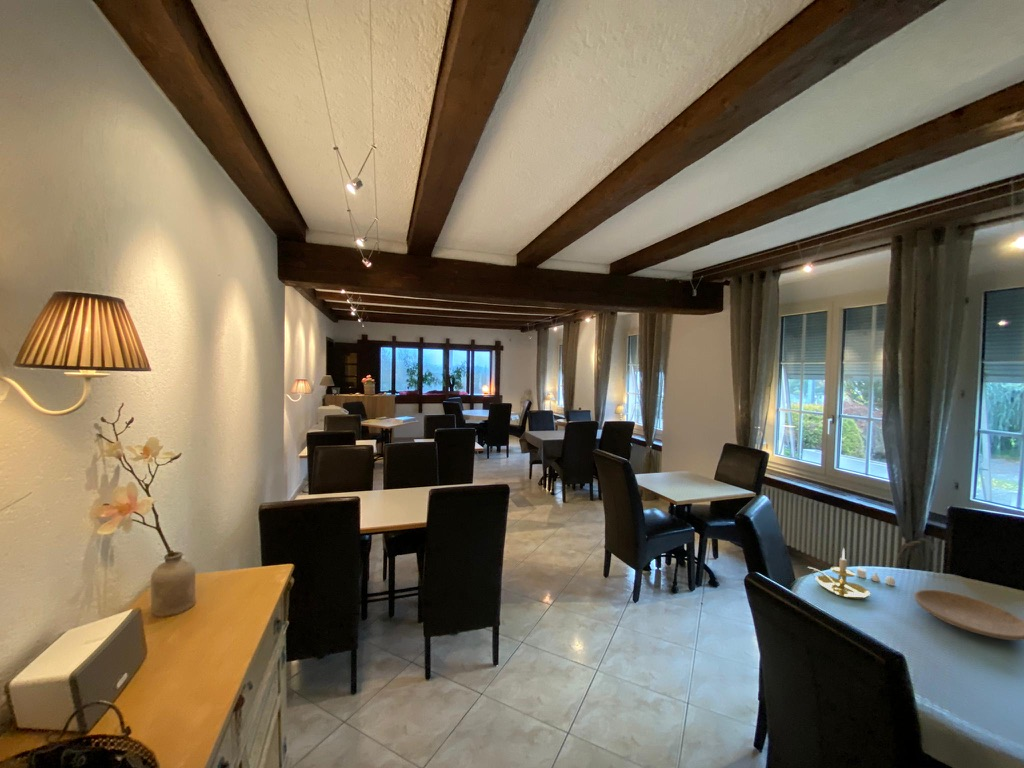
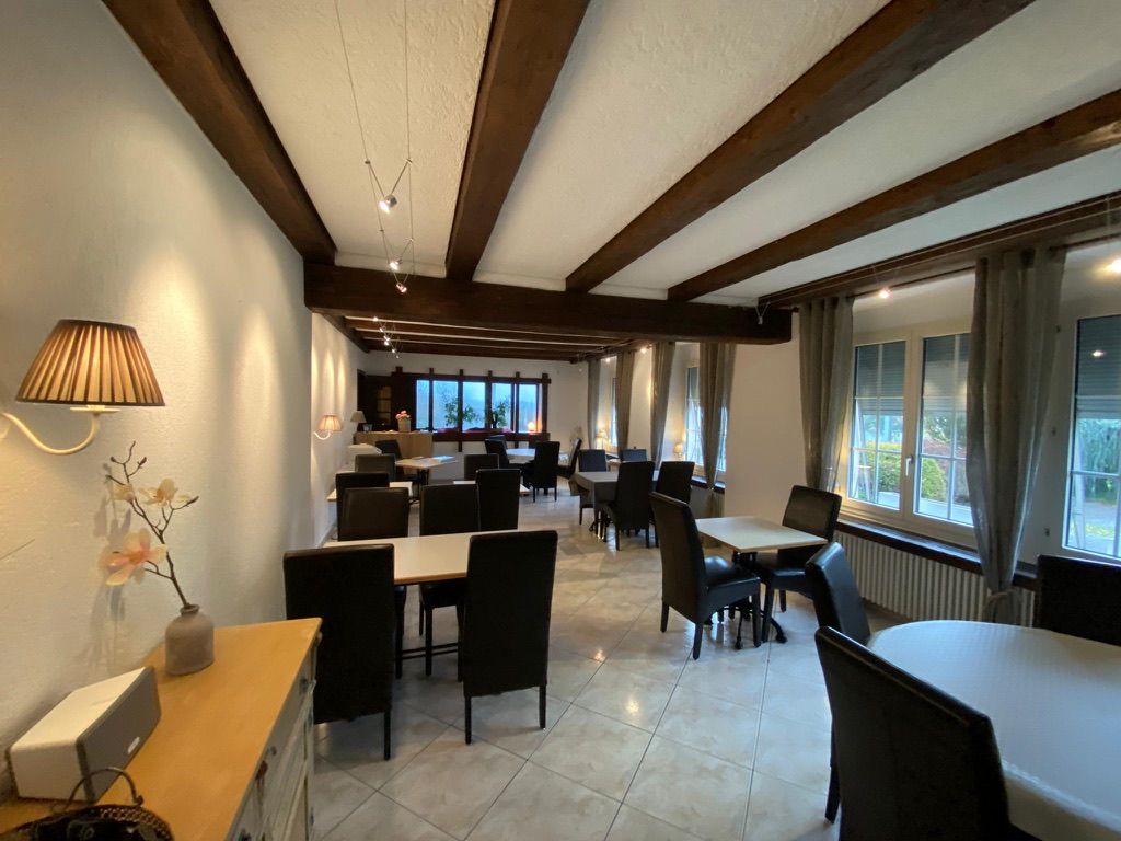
- candle holder [807,547,872,600]
- salt and pepper shaker set [856,566,896,587]
- plate [913,589,1024,642]
